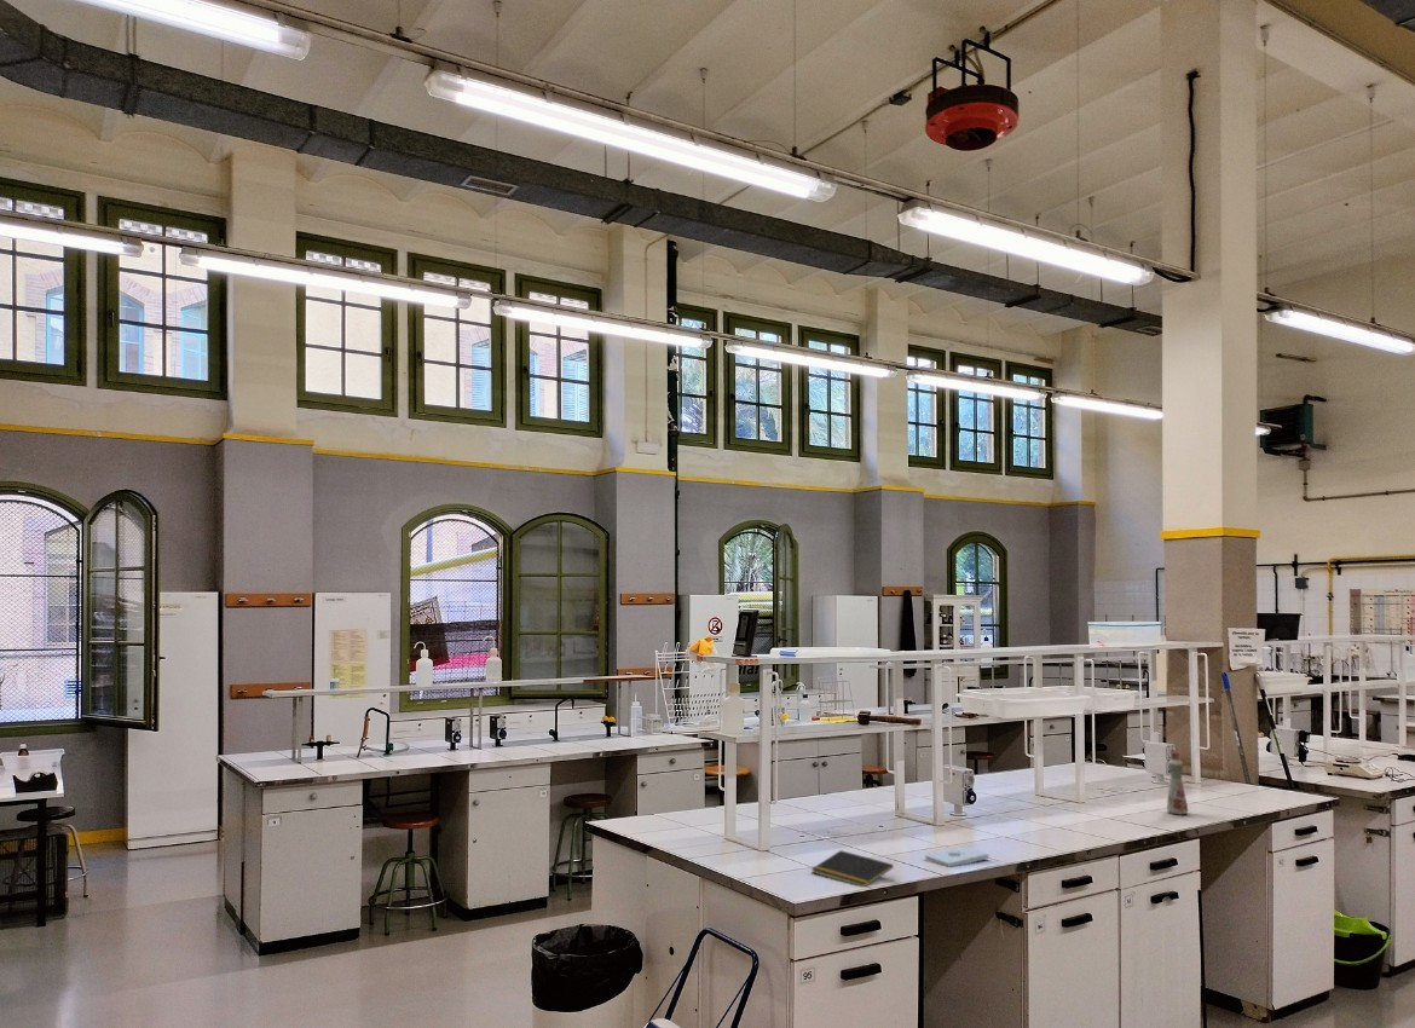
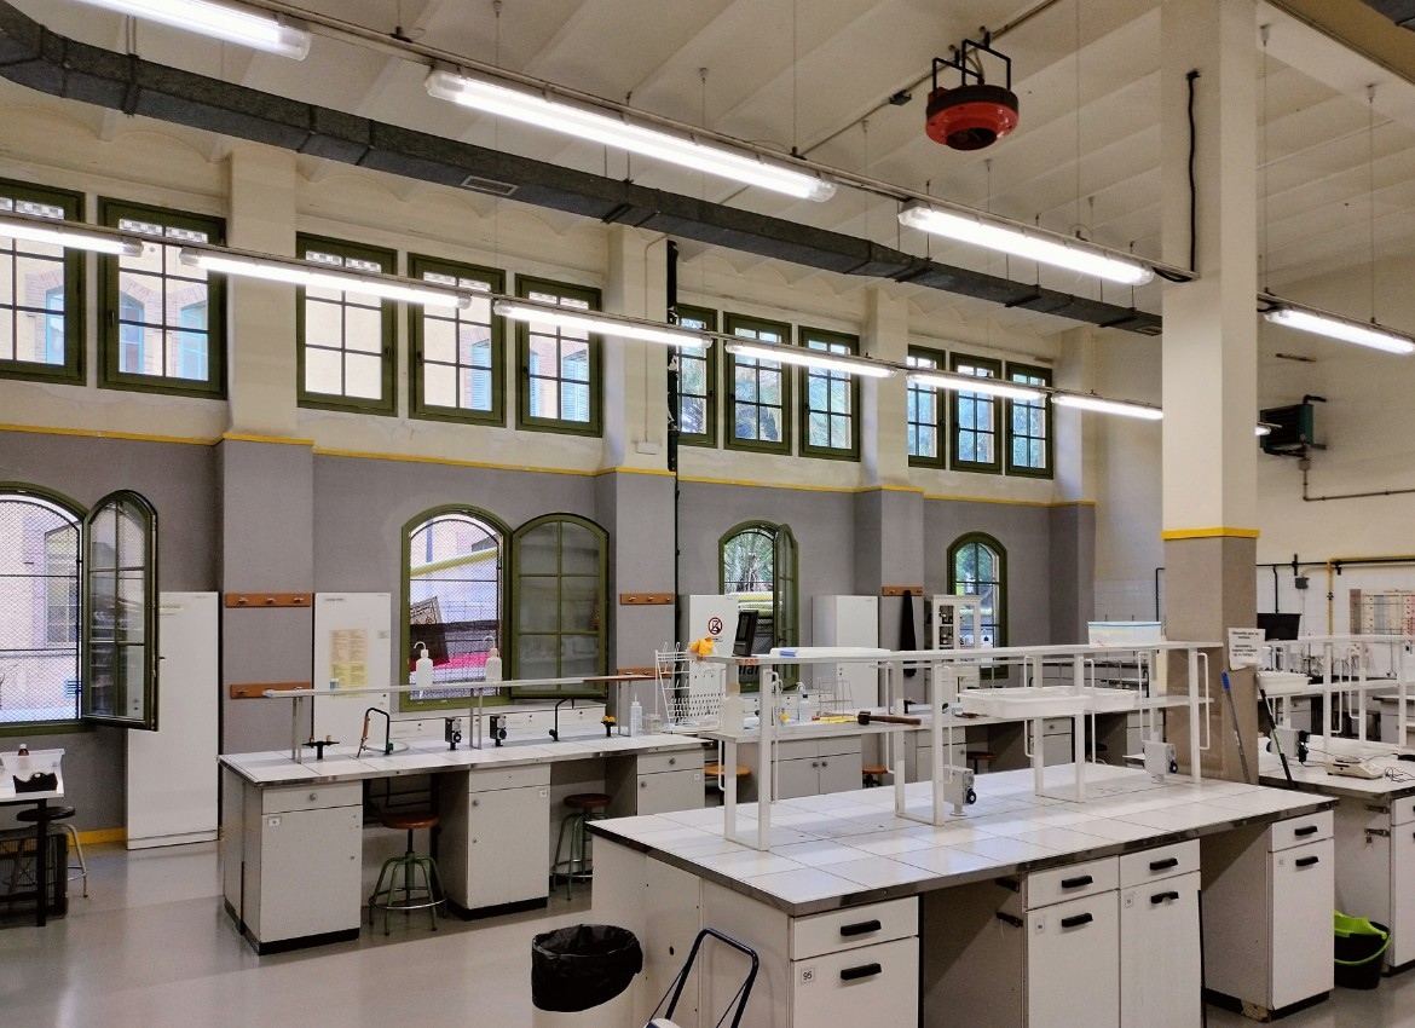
- bottle [1166,750,1189,815]
- notepad [924,845,989,868]
- notepad [810,849,895,888]
